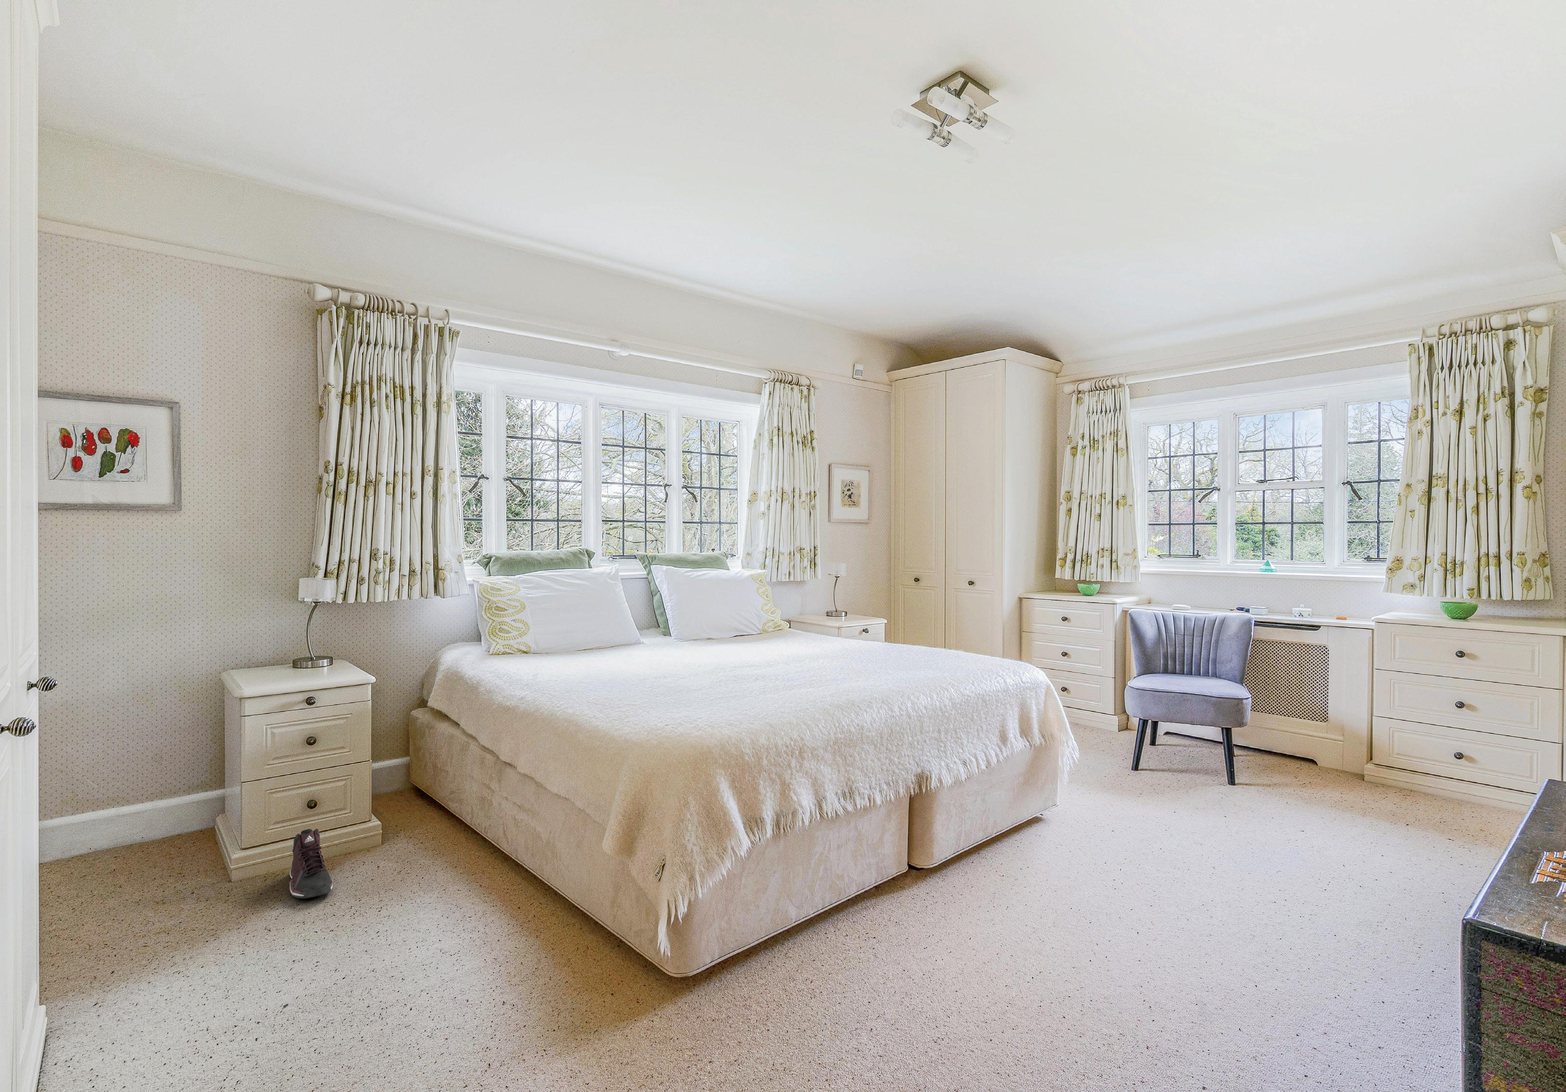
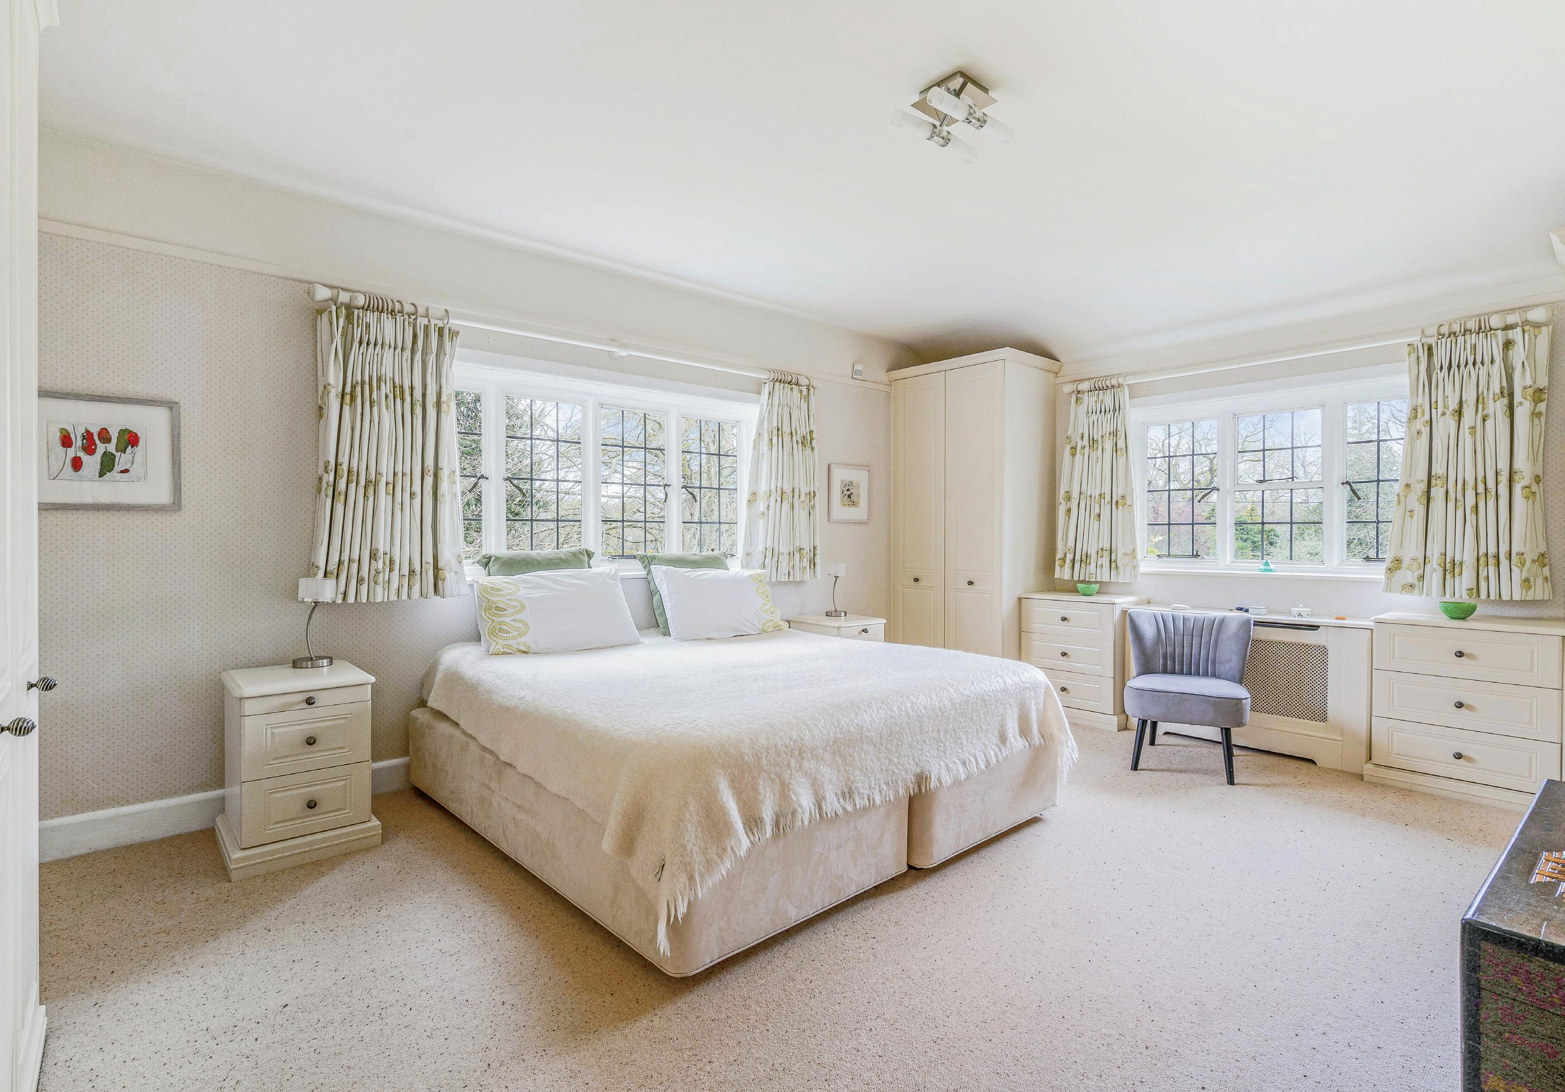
- sneaker [289,828,333,899]
